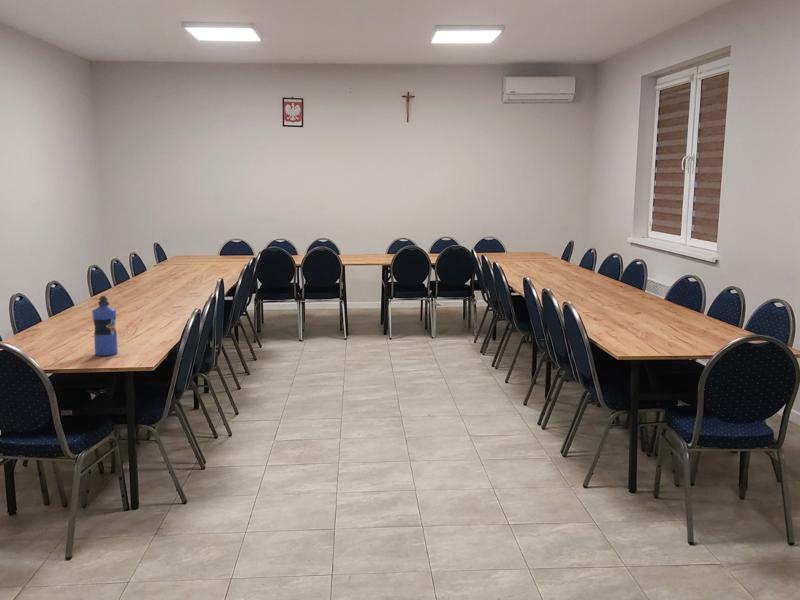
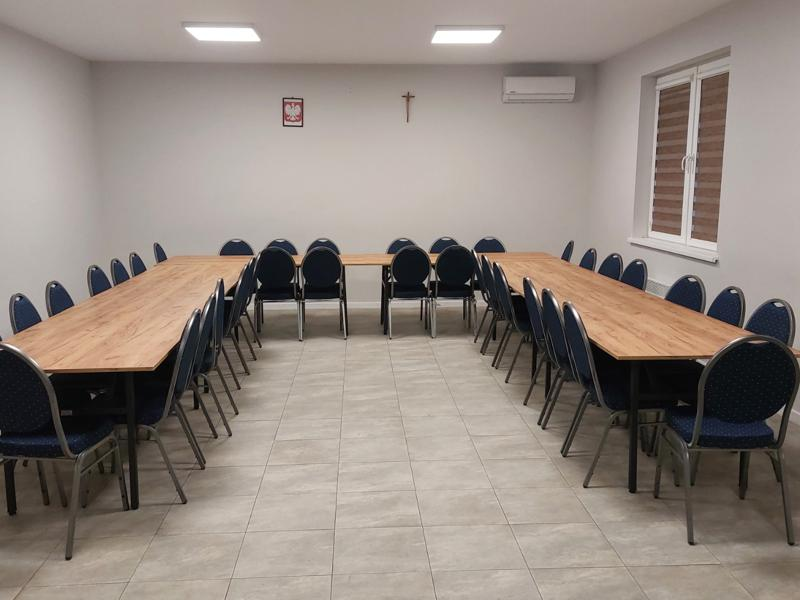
- water bottle [91,295,119,357]
